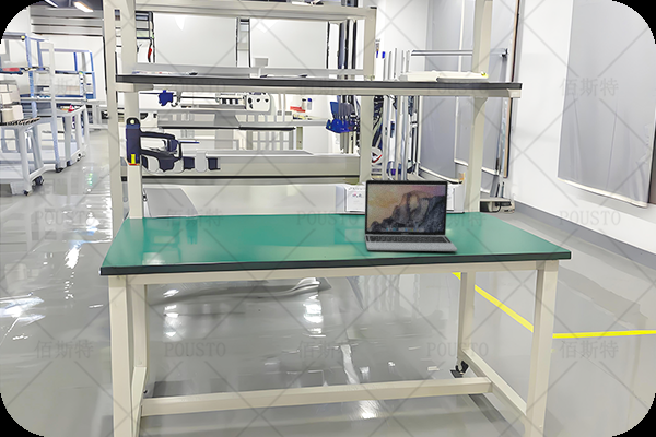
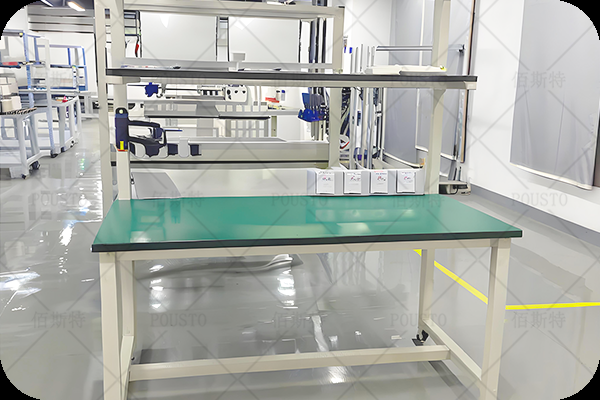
- laptop [363,179,458,252]
